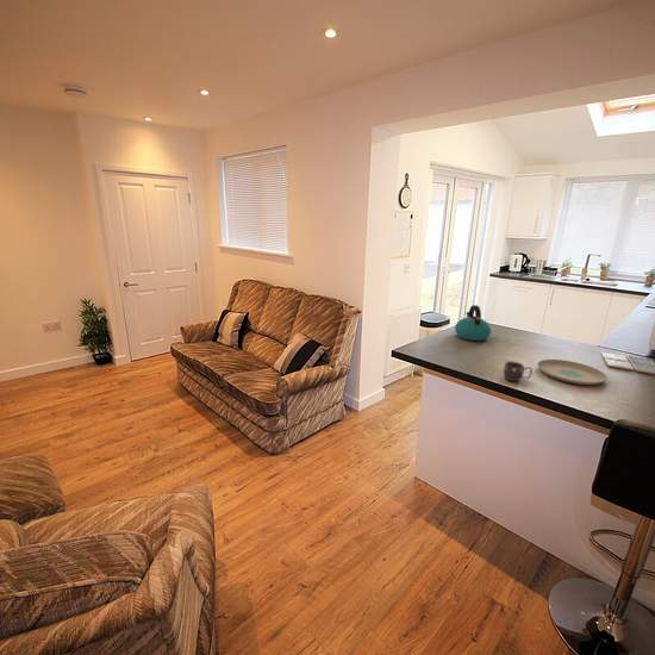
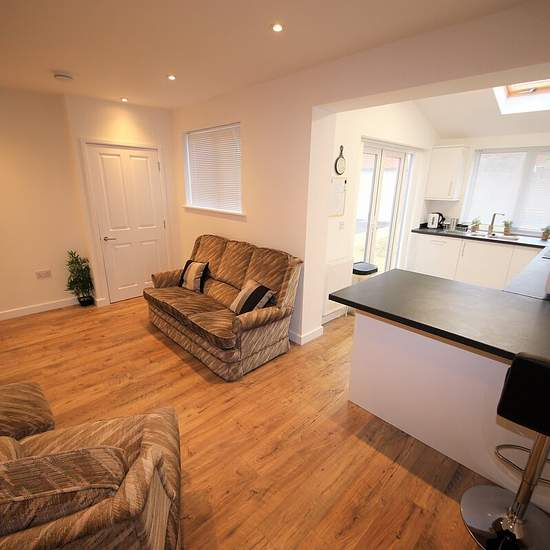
- mug [503,360,534,382]
- kettle [454,304,492,342]
- drink coaster [600,351,655,375]
- plate [536,358,609,386]
